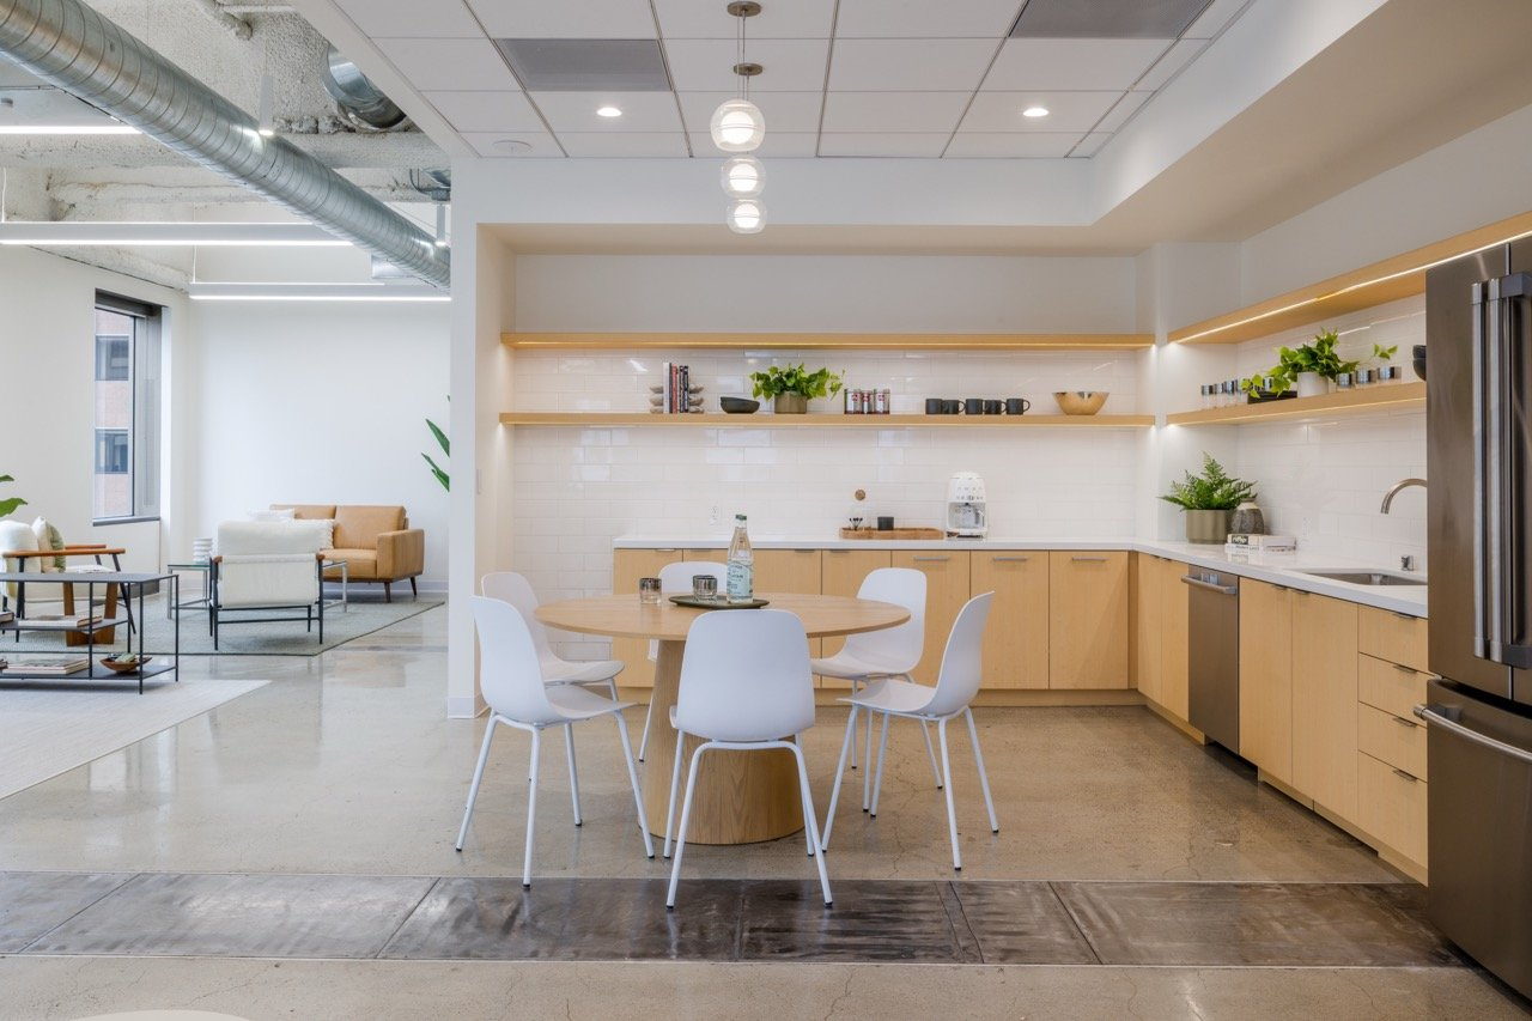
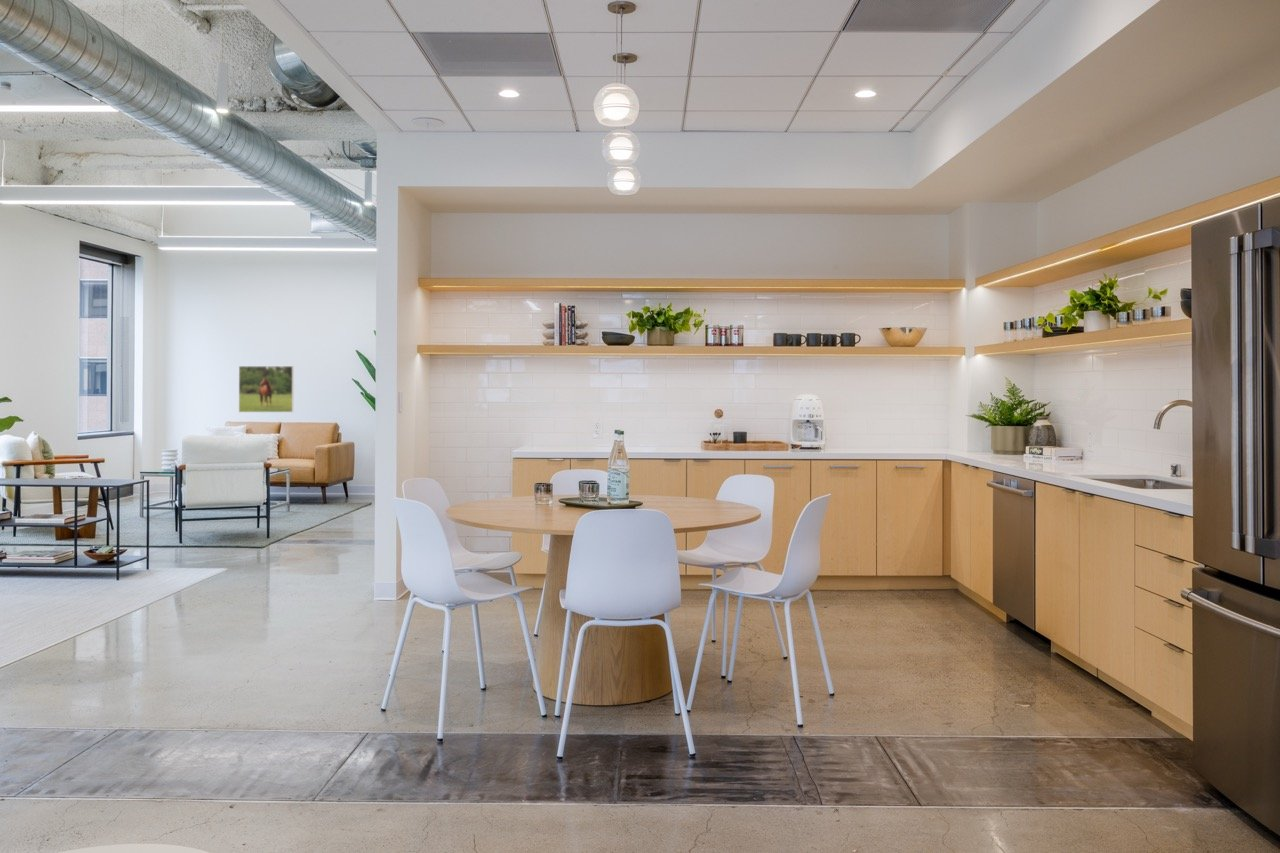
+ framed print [238,365,295,413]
